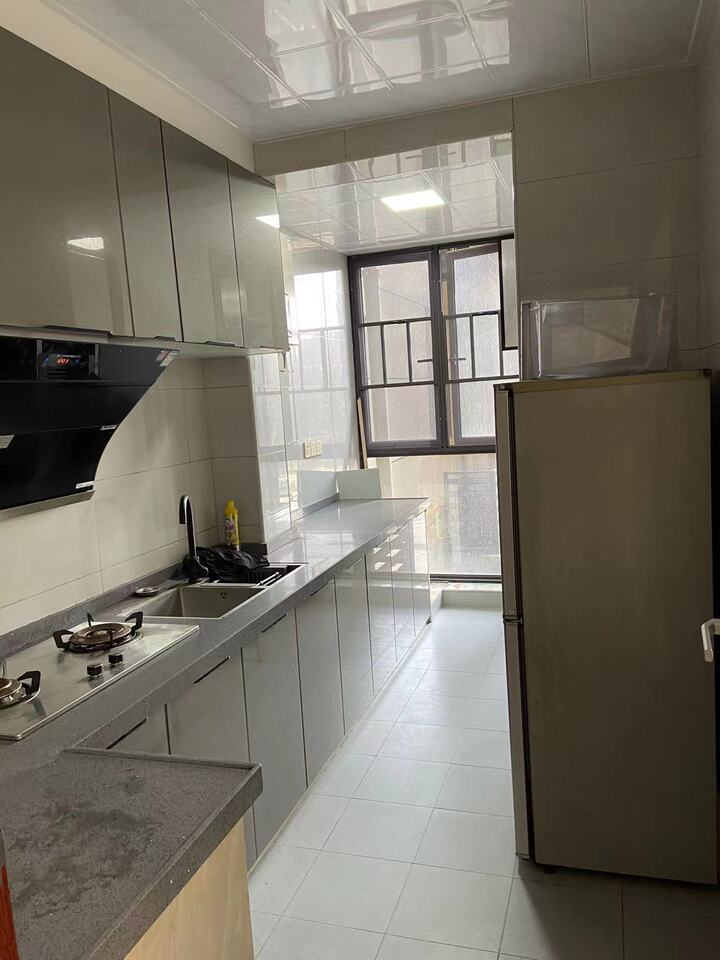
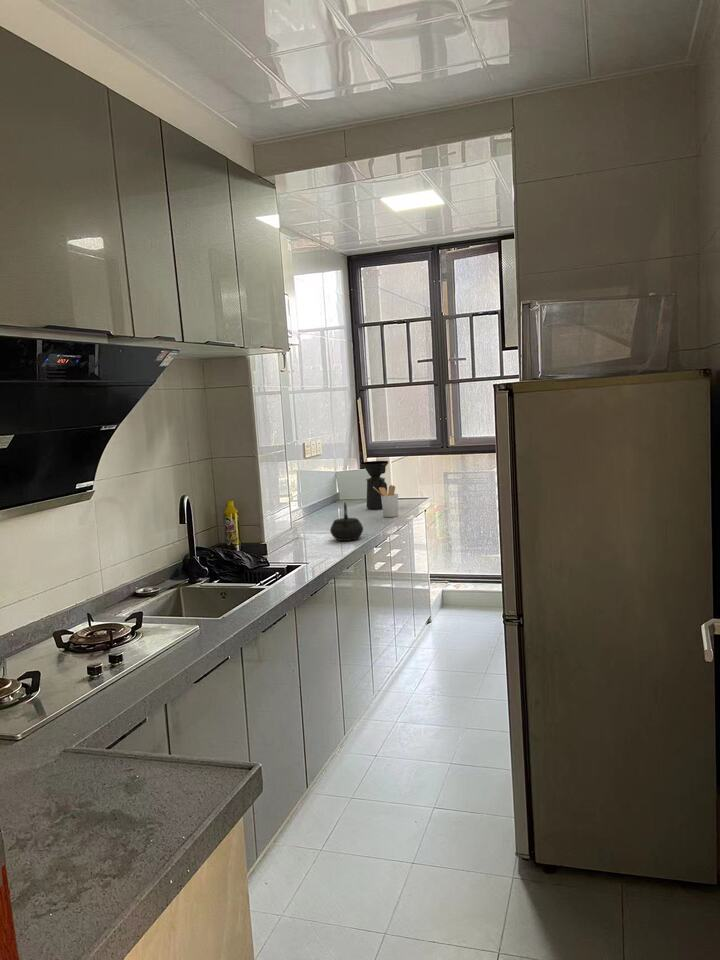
+ kettle [329,501,364,542]
+ coffee maker [360,460,389,510]
+ utensil holder [373,484,399,518]
